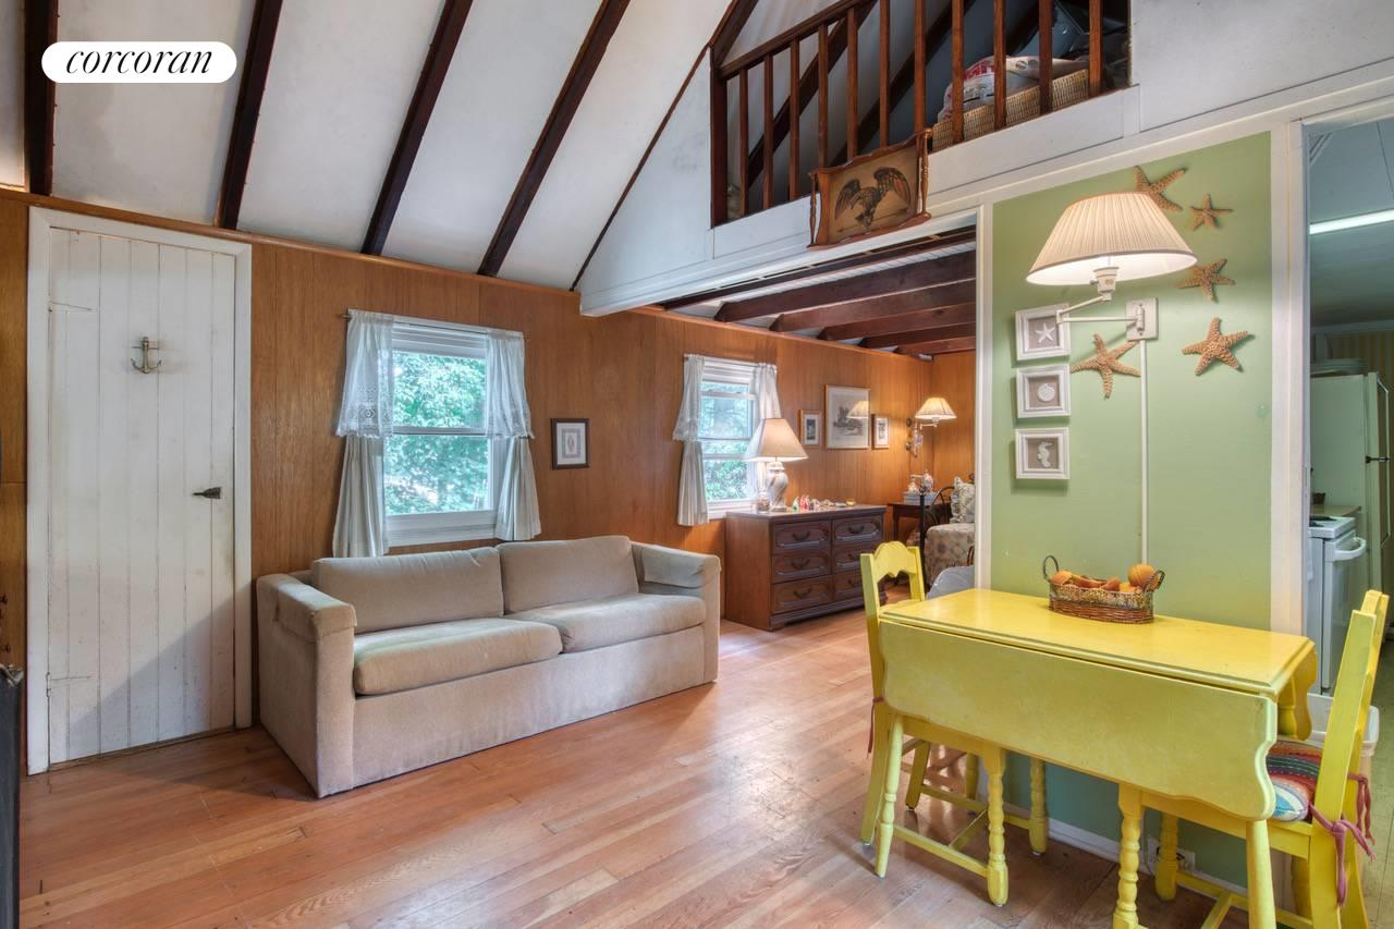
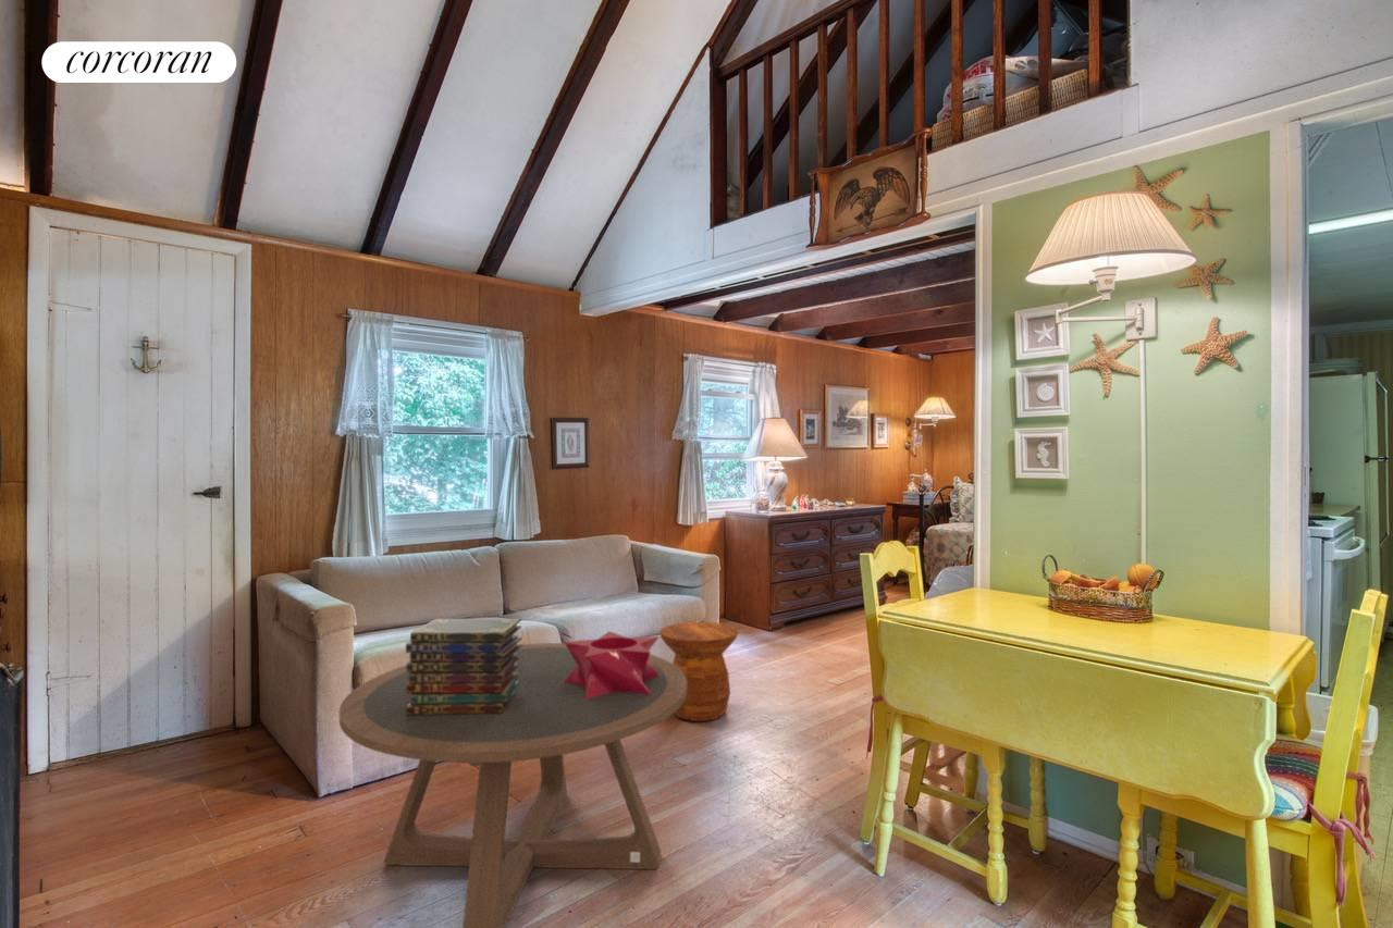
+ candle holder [564,630,661,698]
+ side table [658,621,739,722]
+ book stack [405,618,523,716]
+ coffee table [338,642,687,928]
